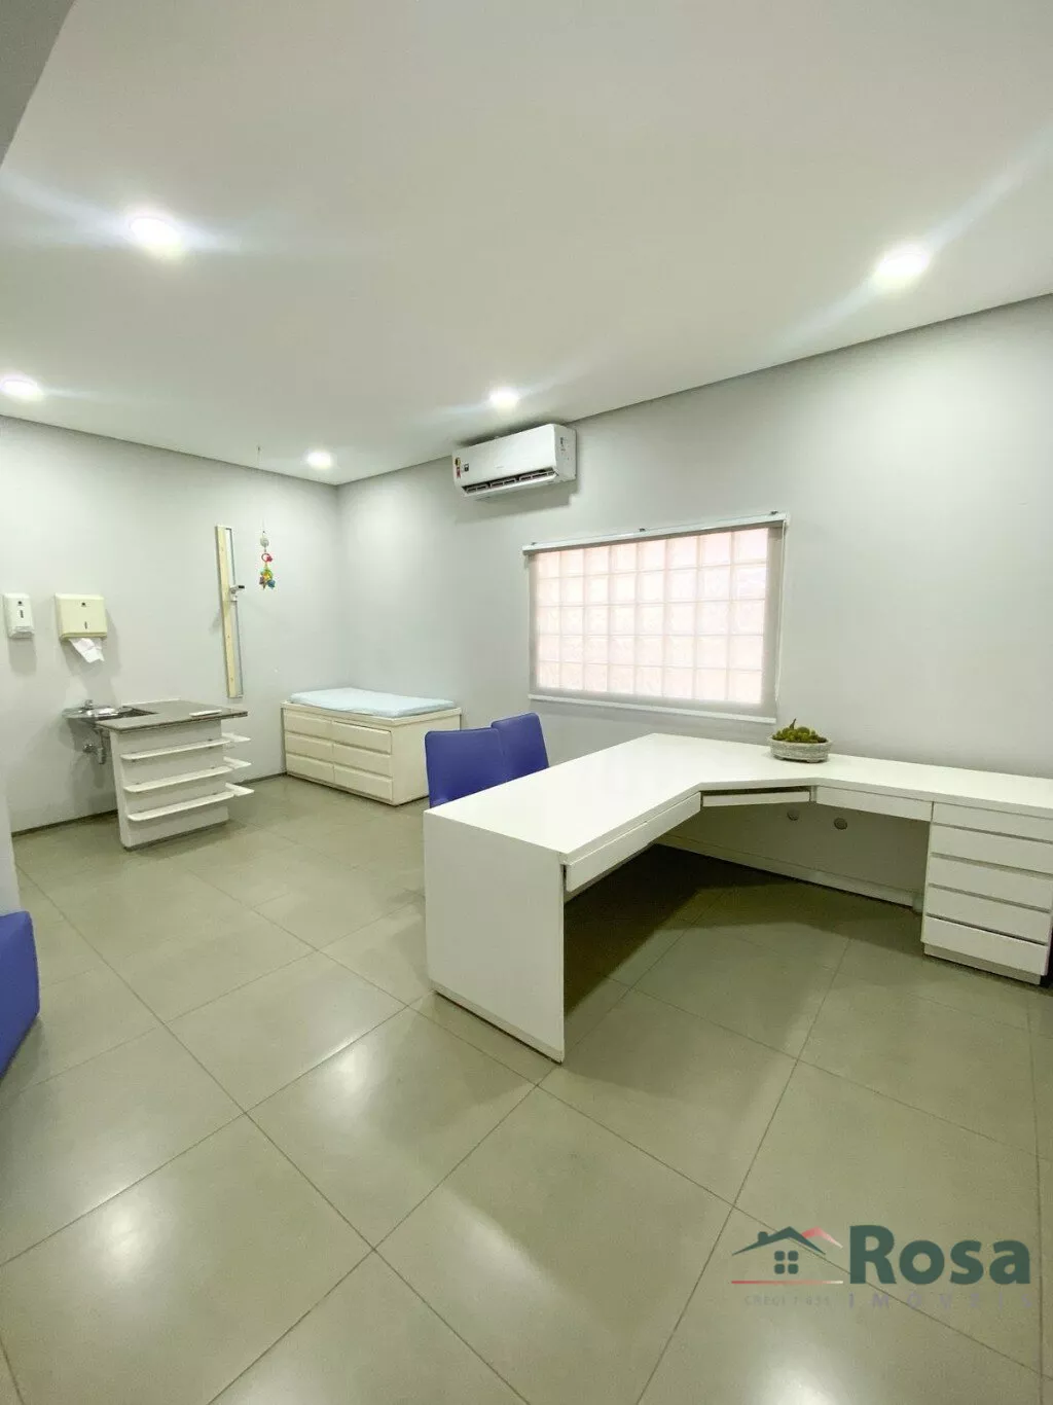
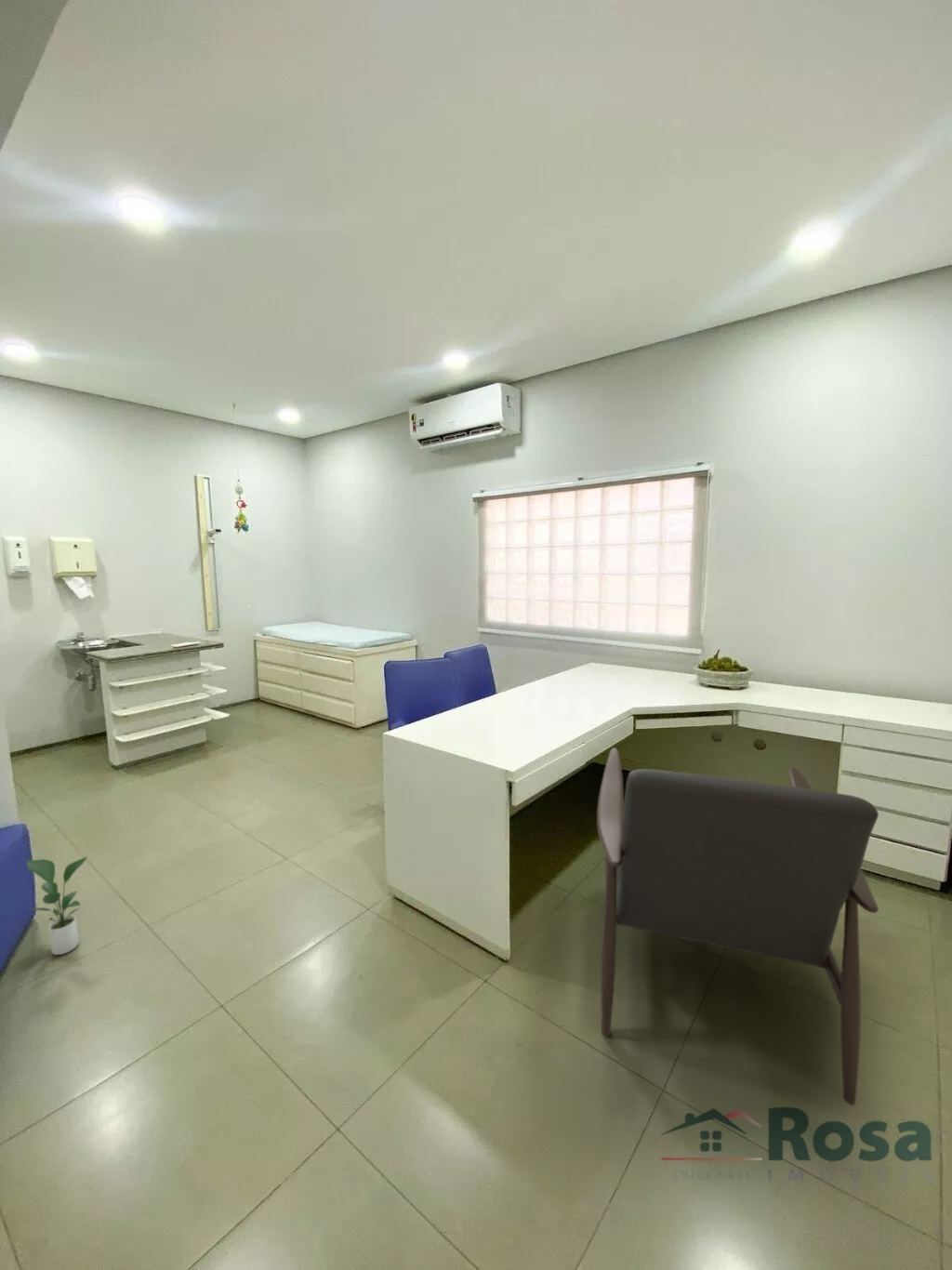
+ potted plant [26,855,88,956]
+ chair [596,747,879,1106]
